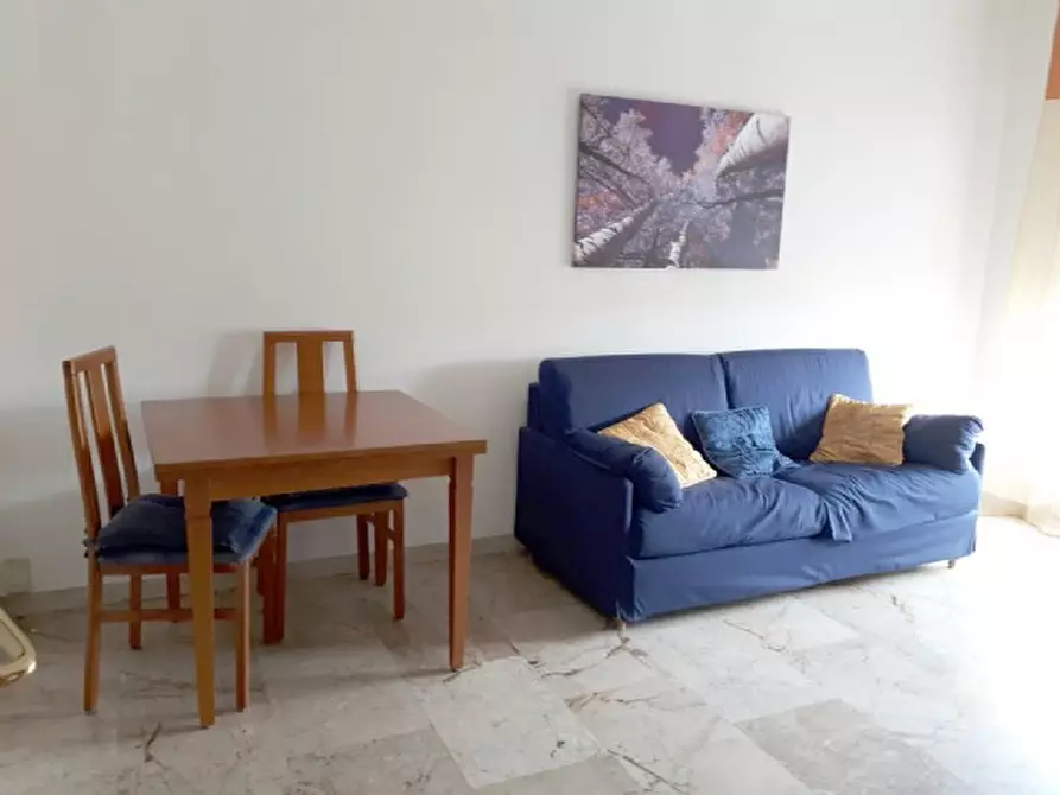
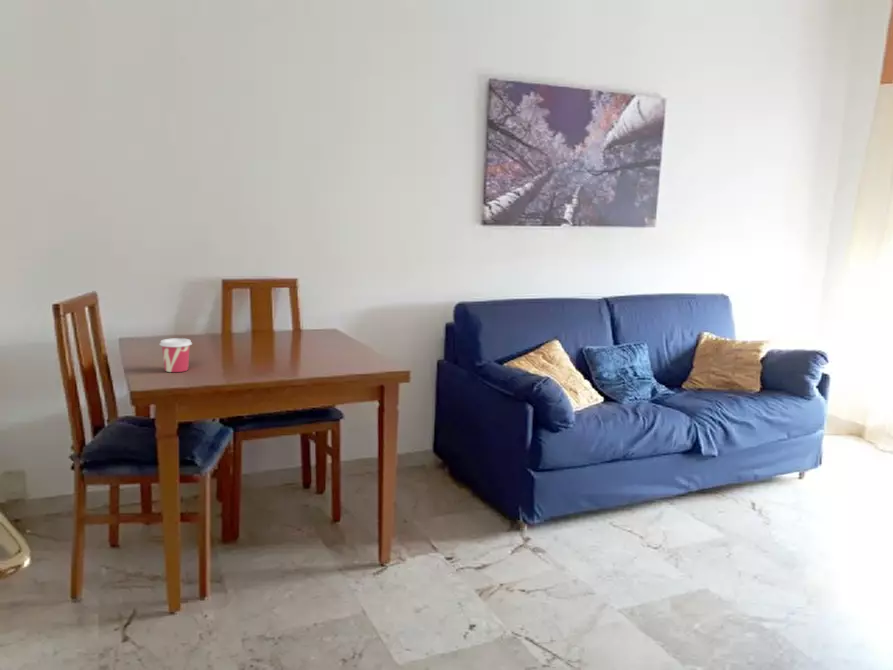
+ cup [158,337,193,373]
